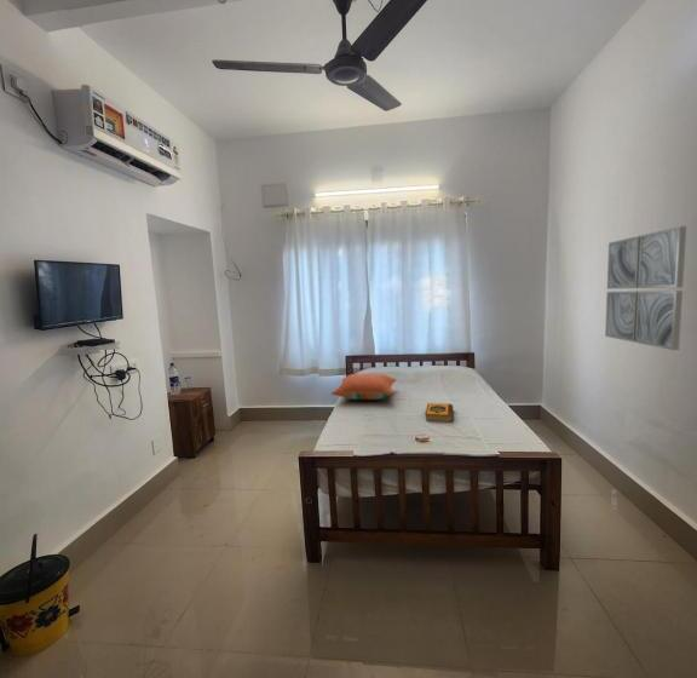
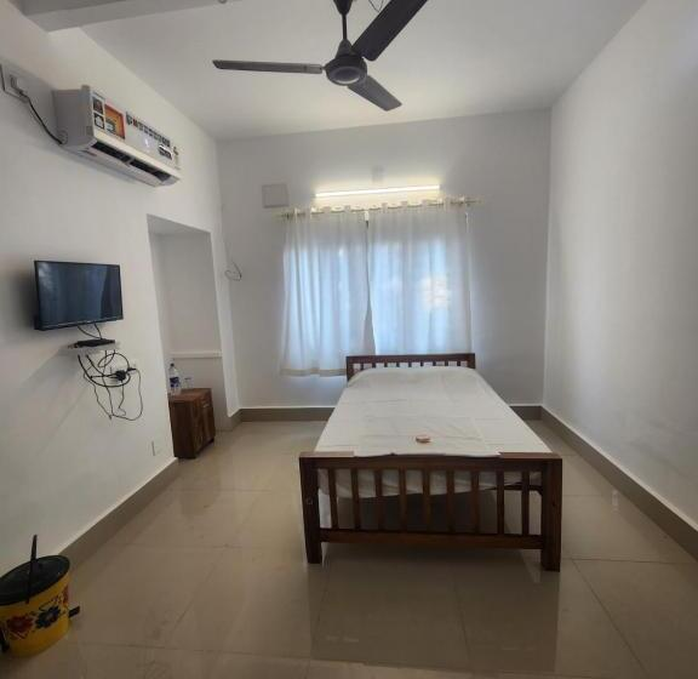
- hardback book [424,402,454,424]
- pillow [330,373,398,401]
- wall art [604,225,687,351]
